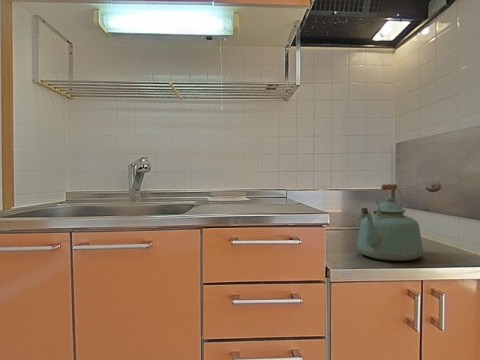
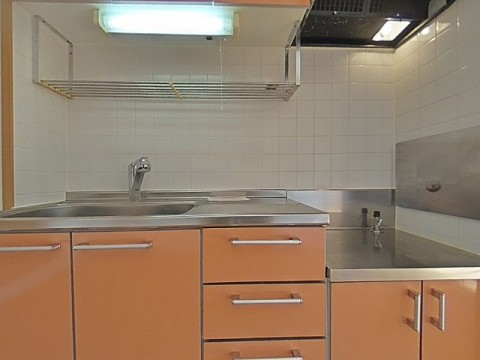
- kettle [356,183,424,262]
